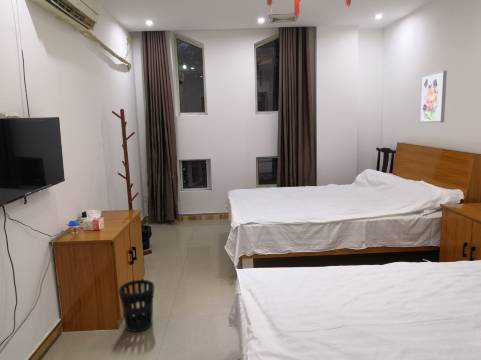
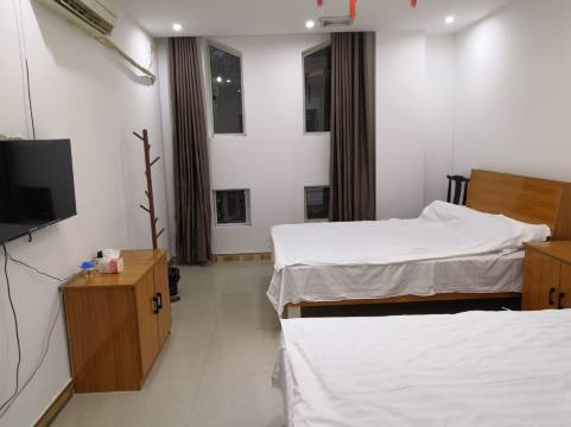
- wastebasket [118,279,155,333]
- wall art [419,70,448,124]
